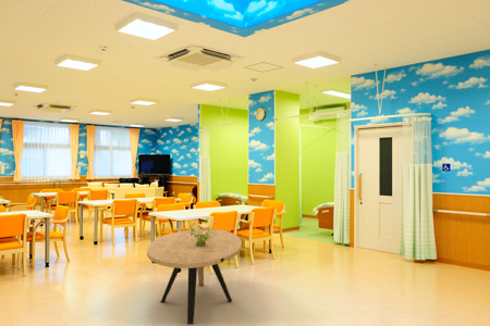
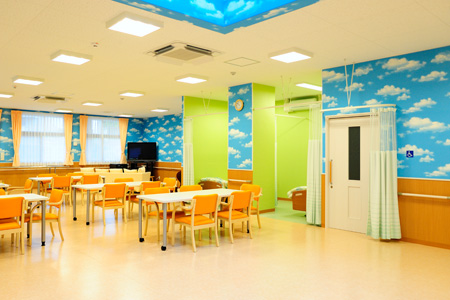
- dining table [146,228,243,325]
- potted plant [188,217,216,246]
